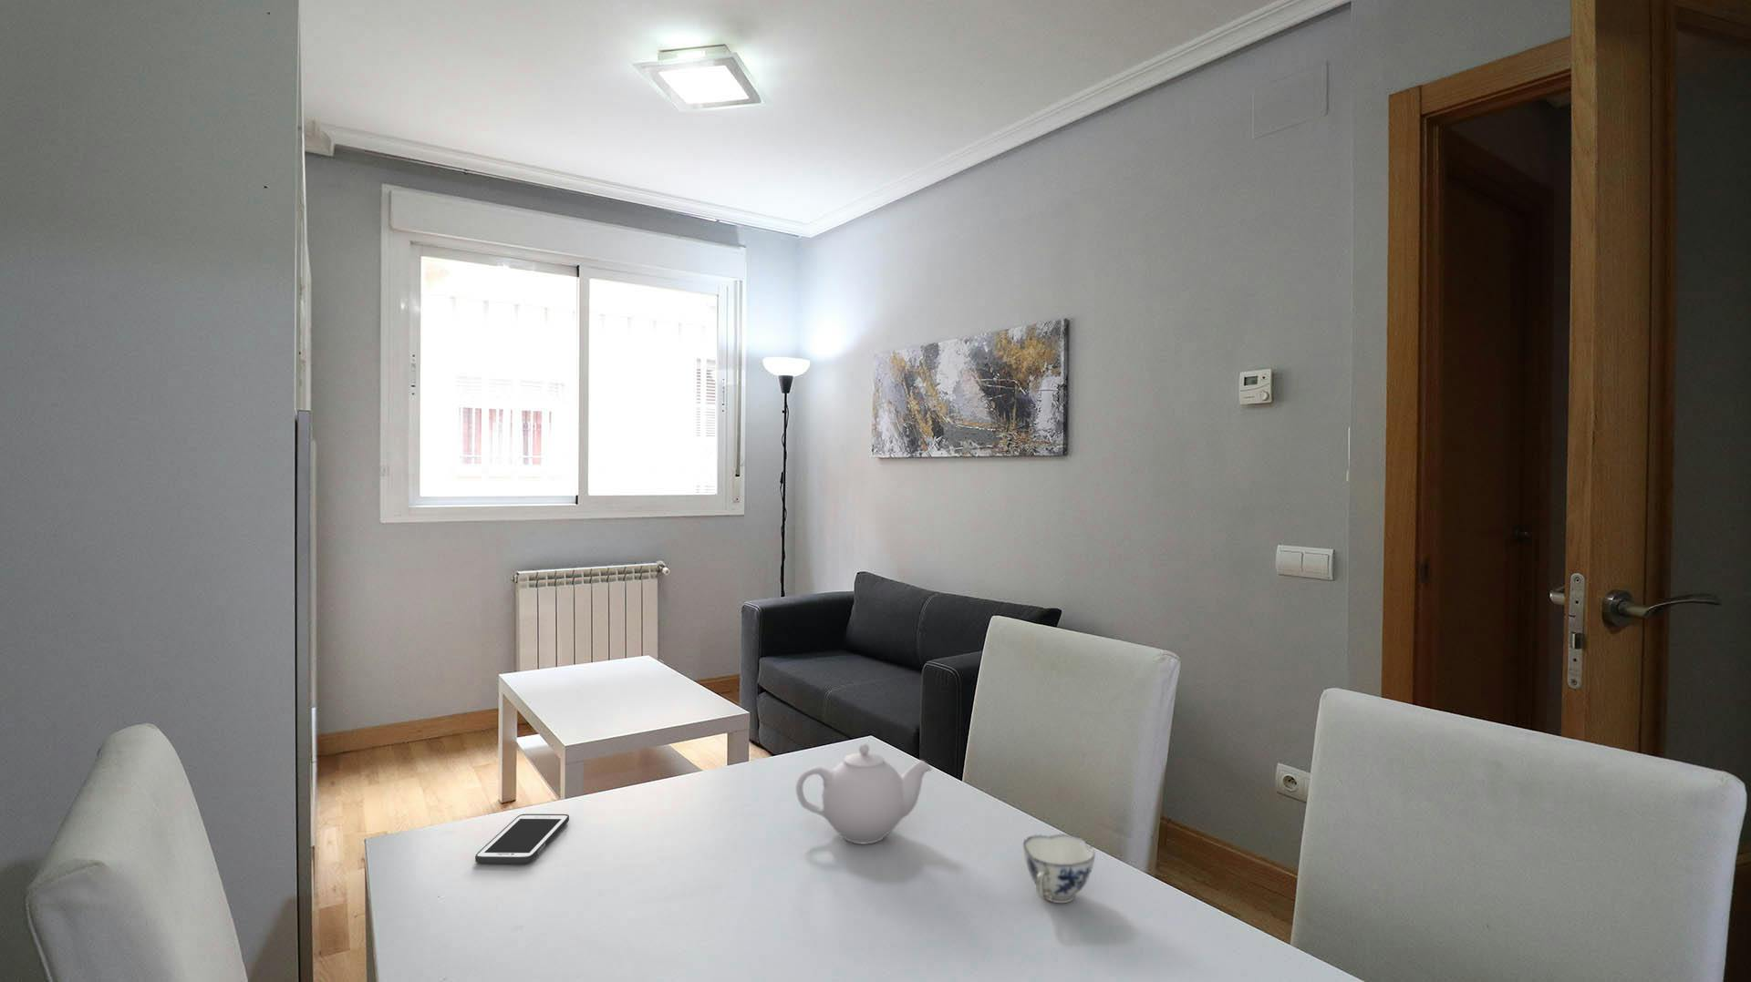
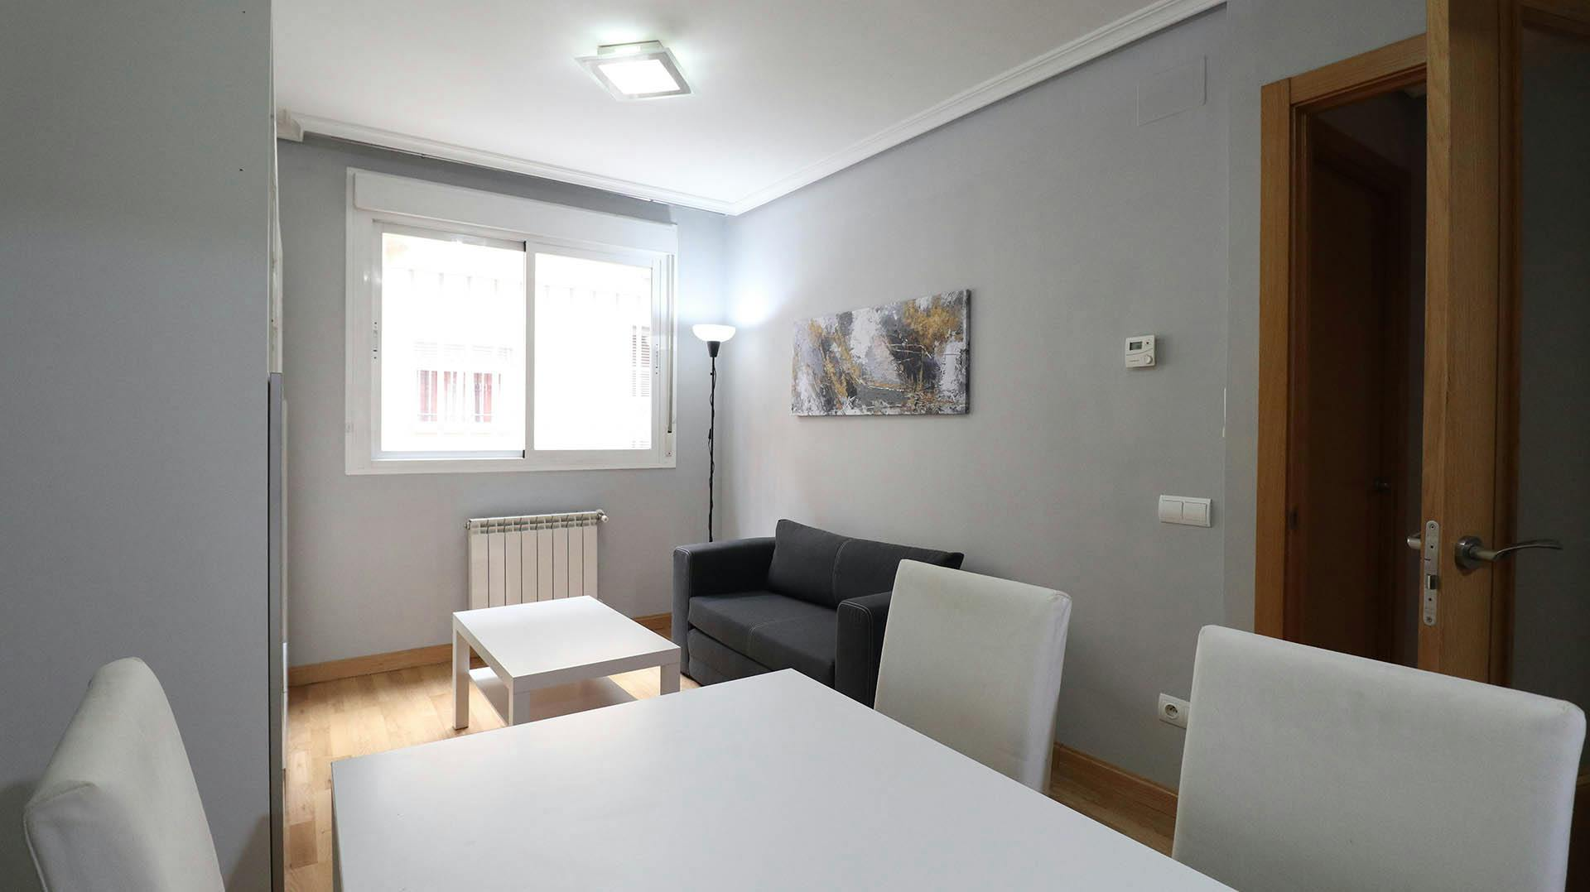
- cell phone [474,813,570,864]
- teapot [795,743,932,845]
- chinaware [1022,833,1097,904]
